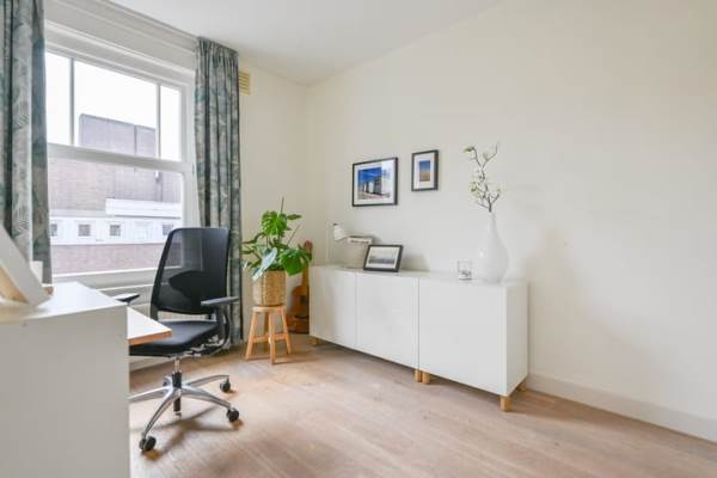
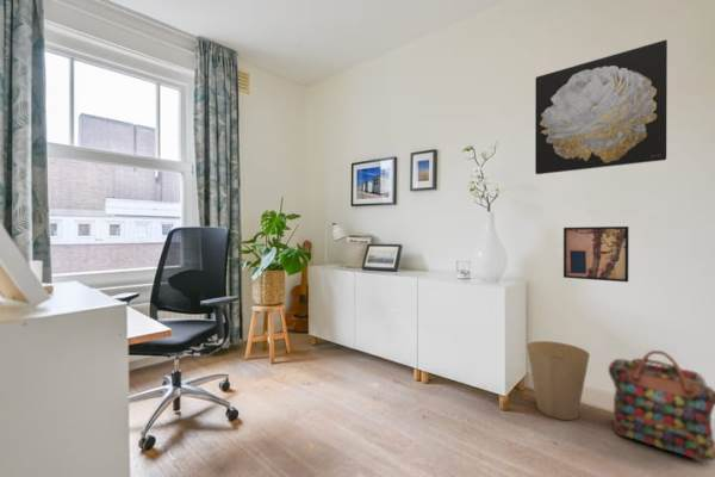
+ wall art [562,225,630,283]
+ wall art [534,38,669,175]
+ trash can [526,340,591,421]
+ backpack [608,349,715,465]
